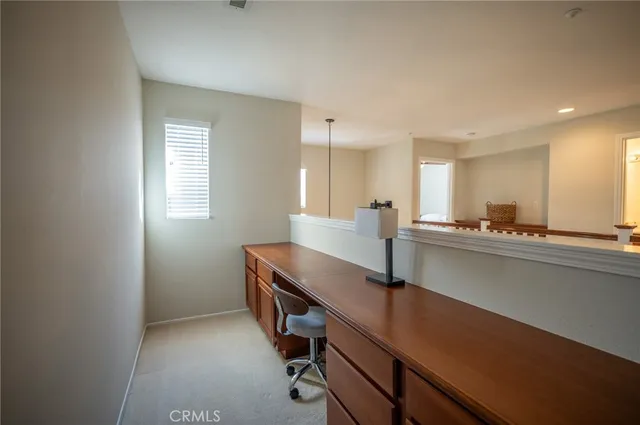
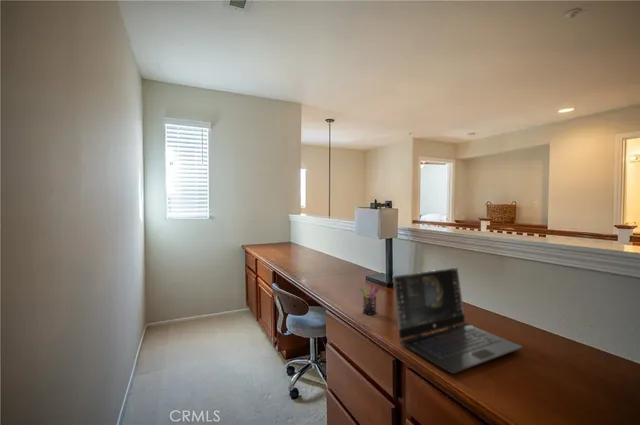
+ laptop [392,266,523,375]
+ pen holder [360,283,380,316]
